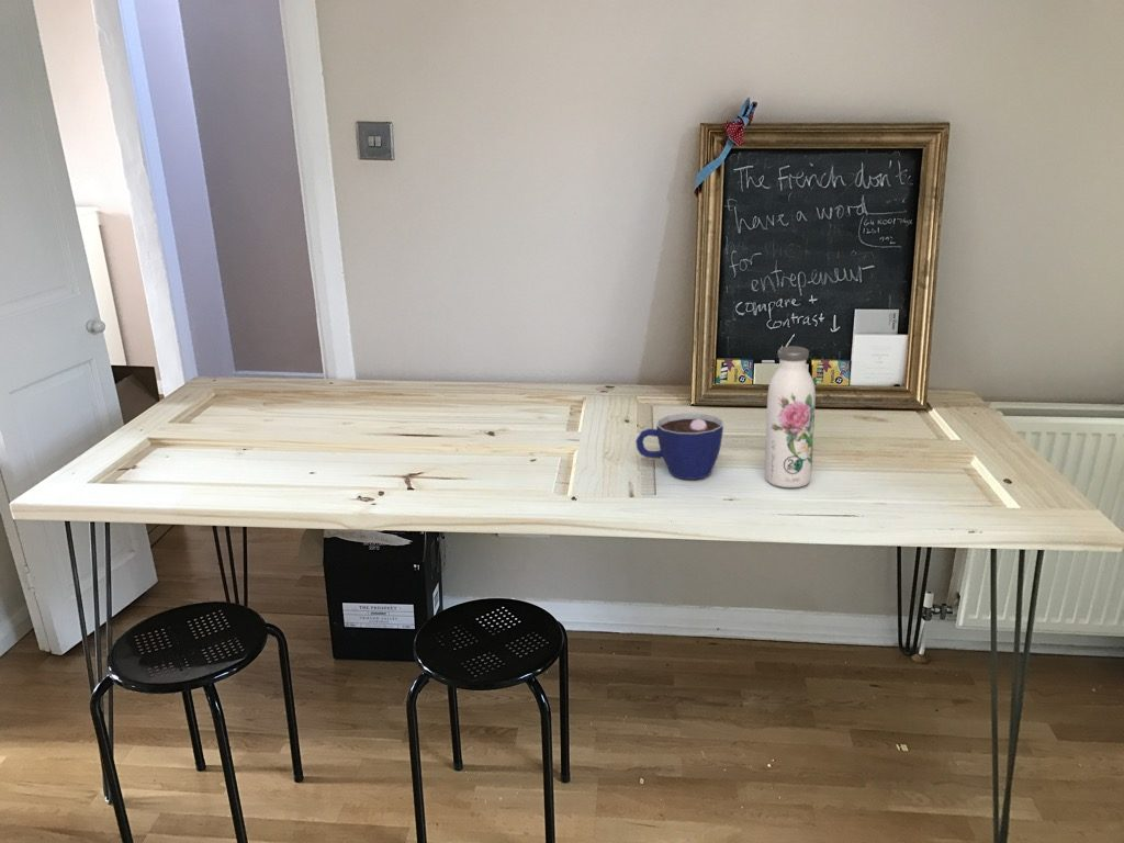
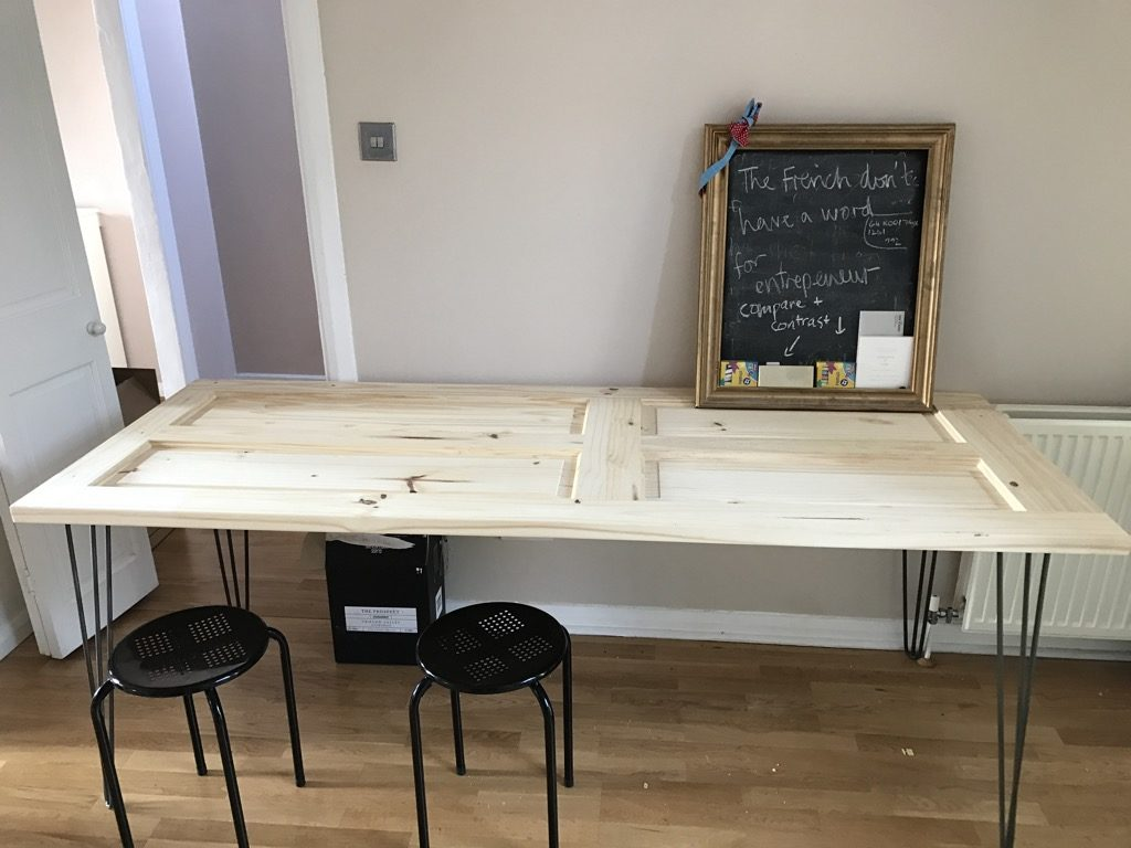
- cup [634,412,724,481]
- water bottle [764,345,817,488]
